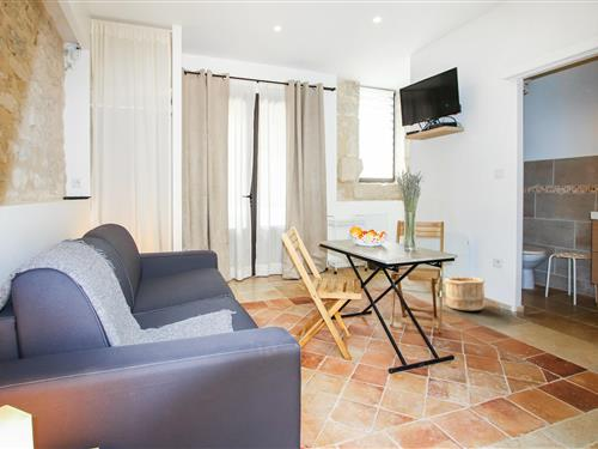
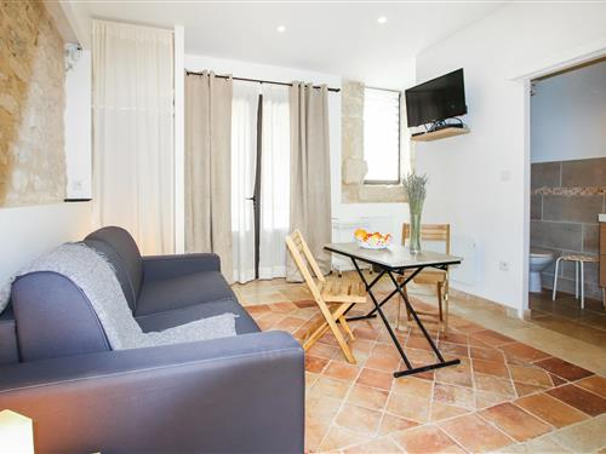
- wooden bucket [444,275,486,311]
